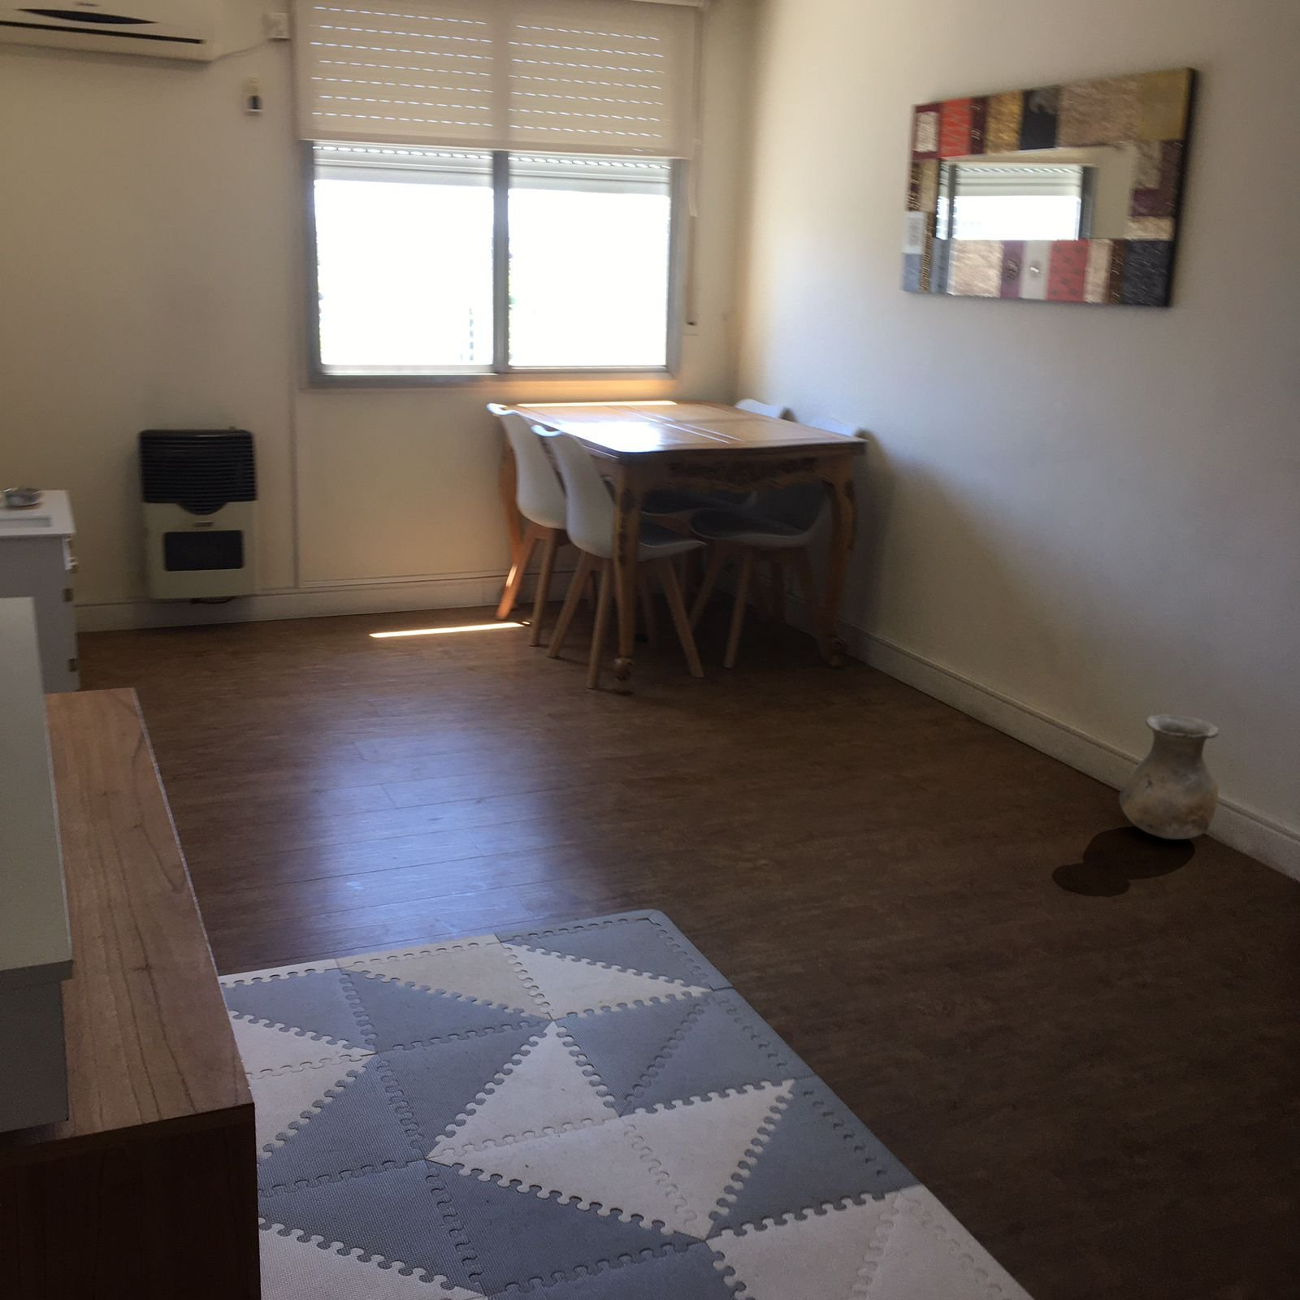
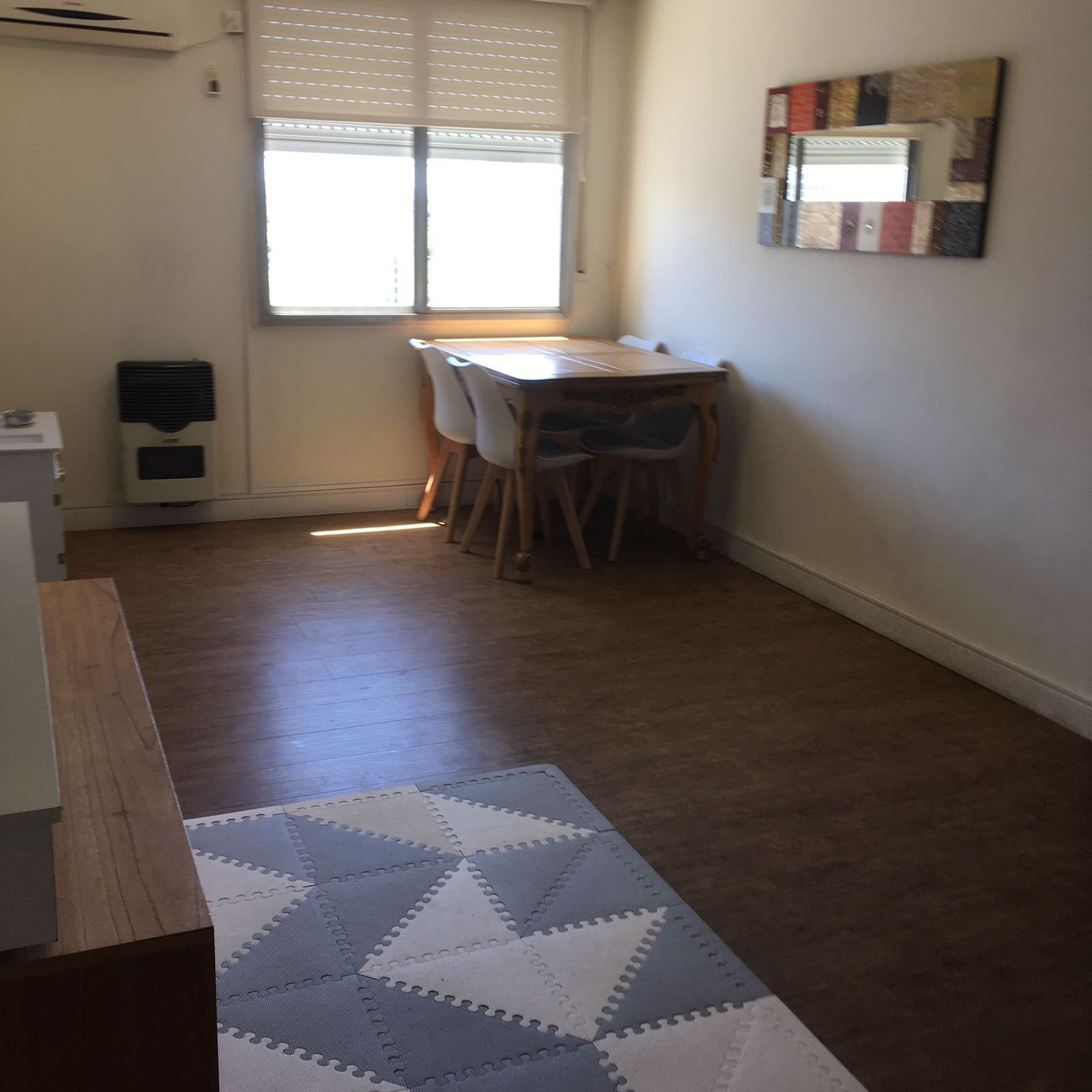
- vase [1118,714,1219,840]
